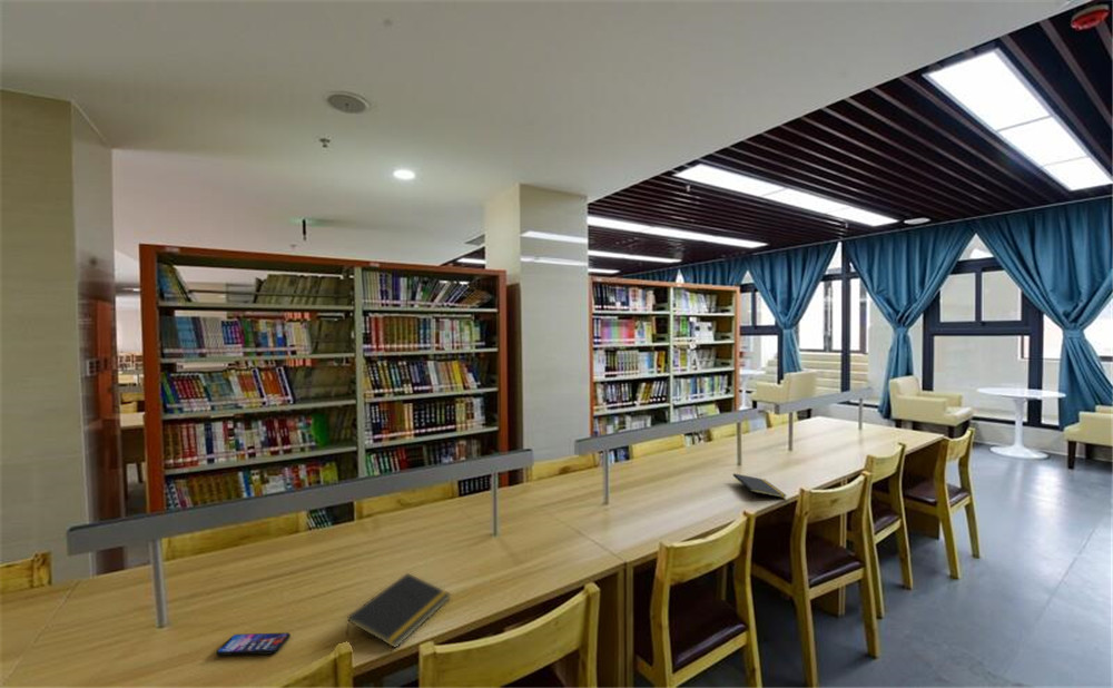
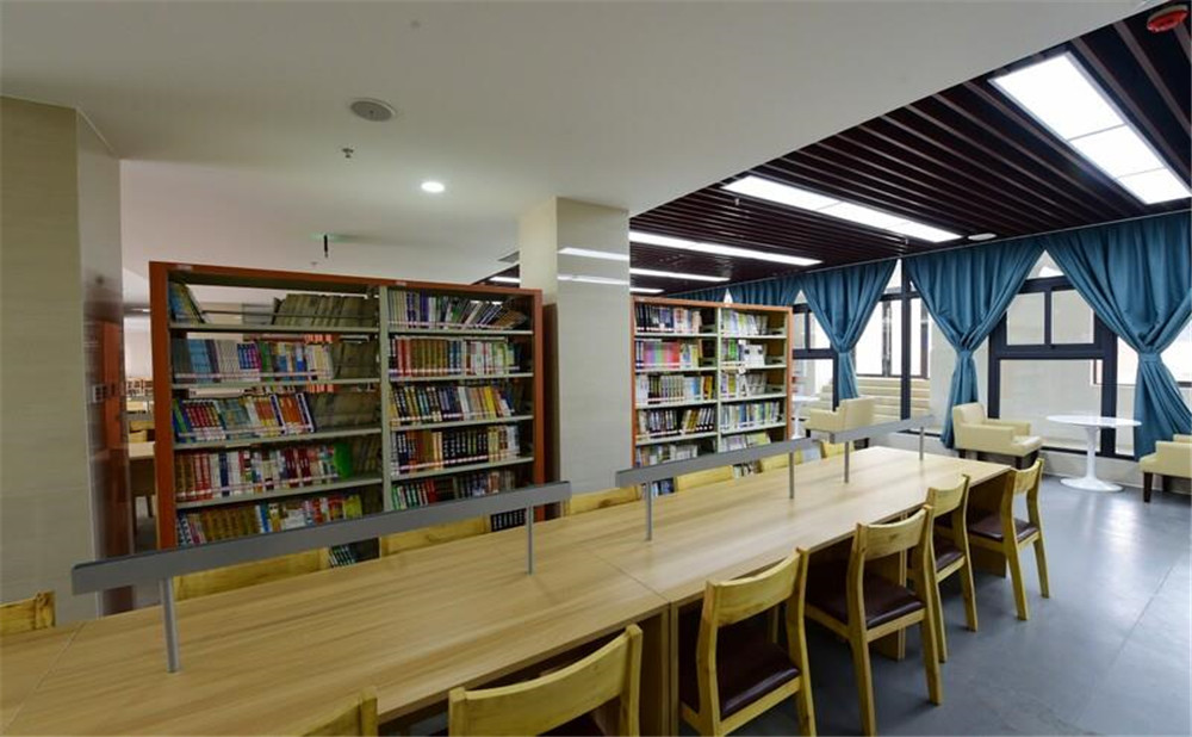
- notepad [345,572,452,649]
- notepad [732,472,787,500]
- smartphone [215,631,292,657]
